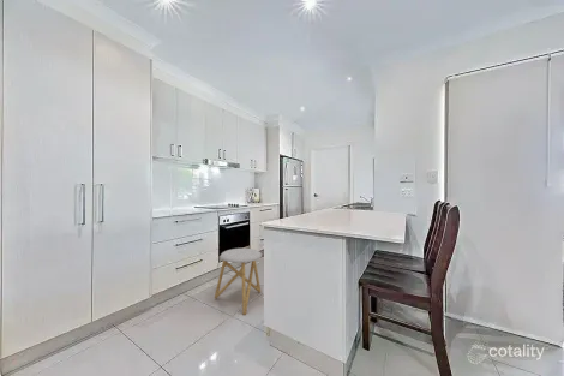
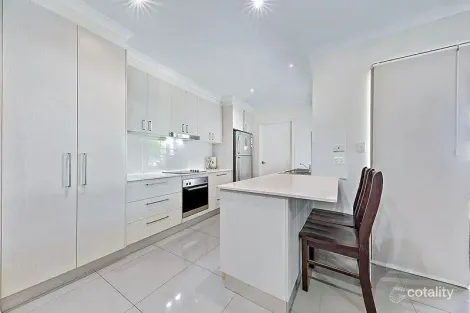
- stool [214,247,263,316]
